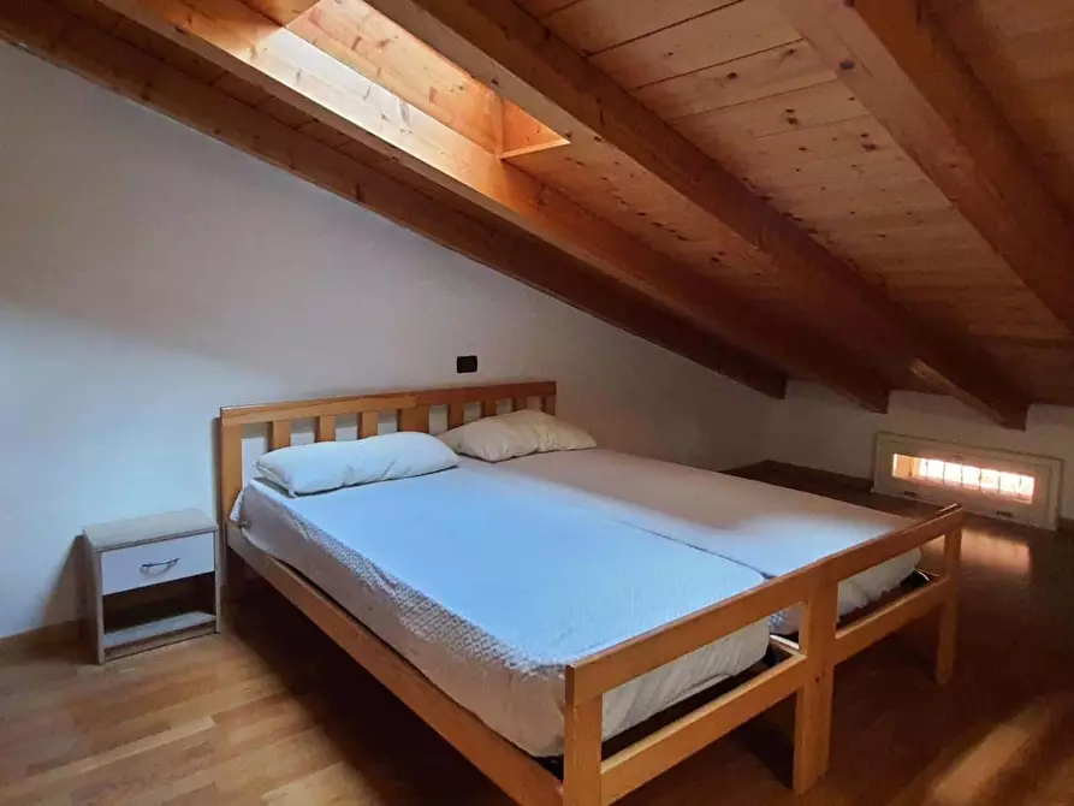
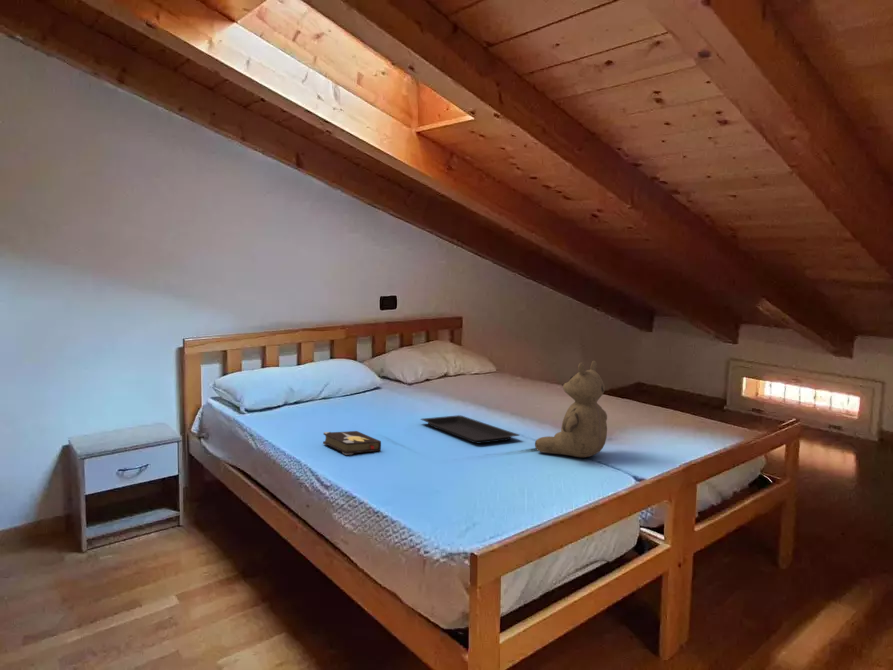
+ serving tray [419,414,521,445]
+ teddy bear [534,360,608,458]
+ hardback book [322,430,382,456]
